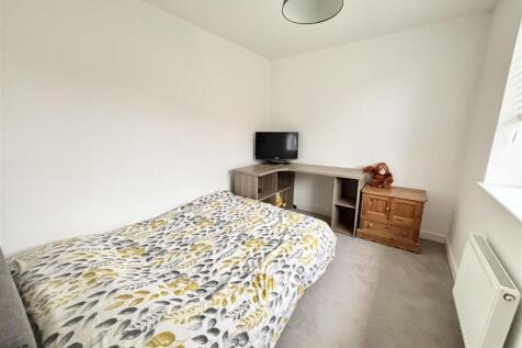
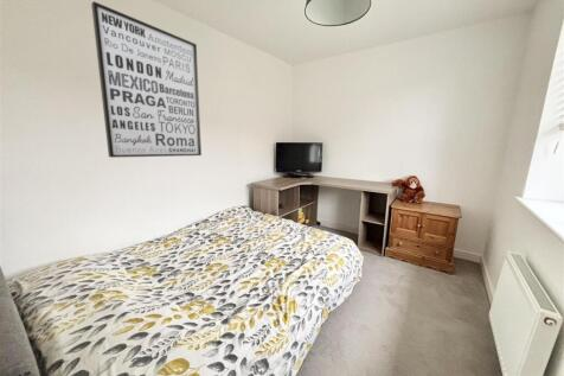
+ wall art [90,0,203,159]
